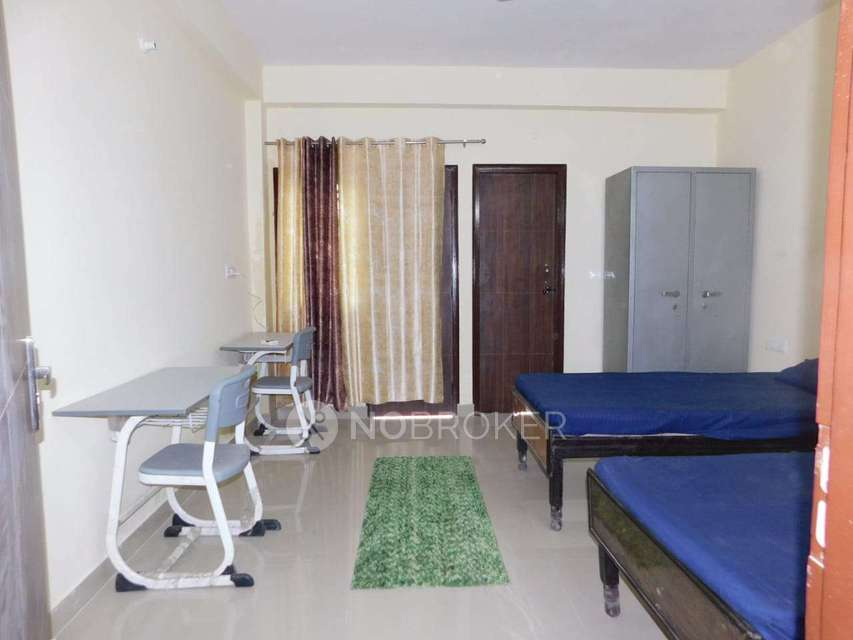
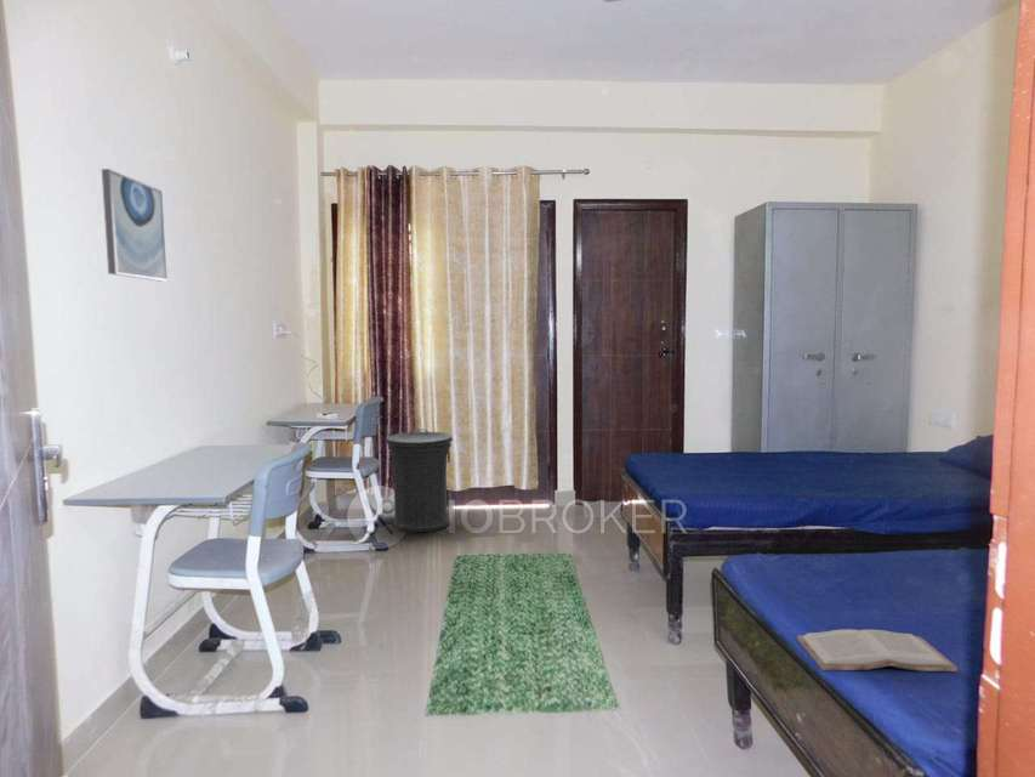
+ book [796,628,959,673]
+ trash can [385,427,454,533]
+ wall art [101,168,169,283]
